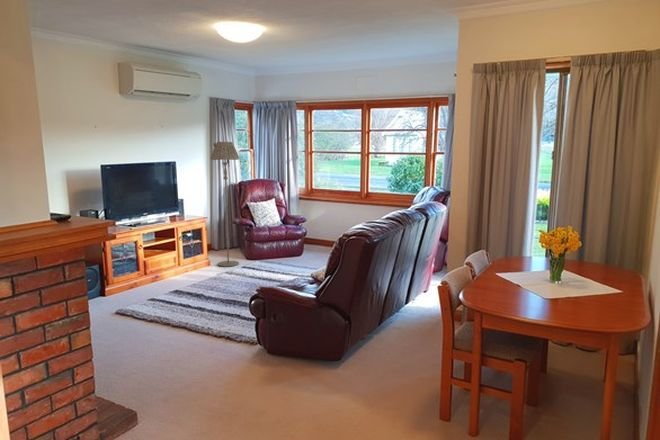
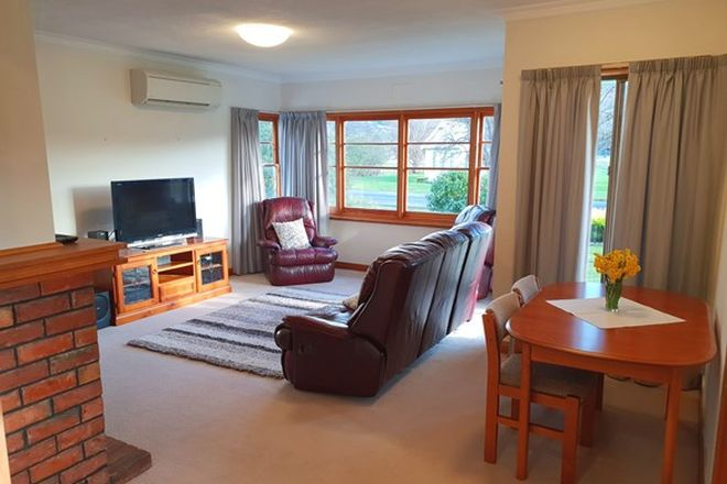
- floor lamp [210,141,240,268]
